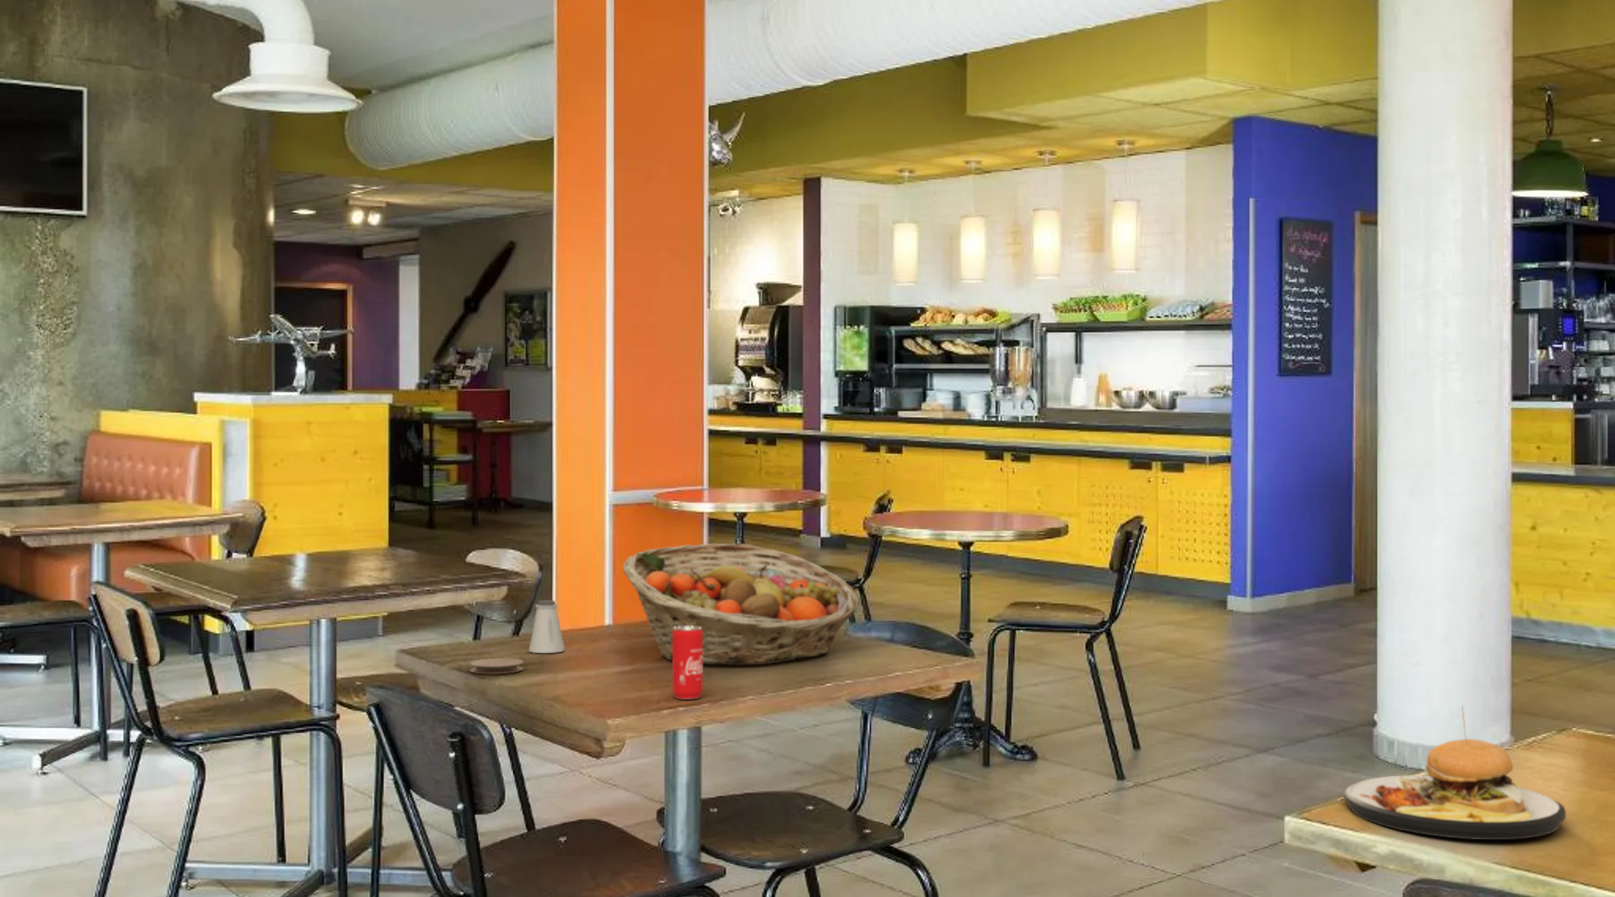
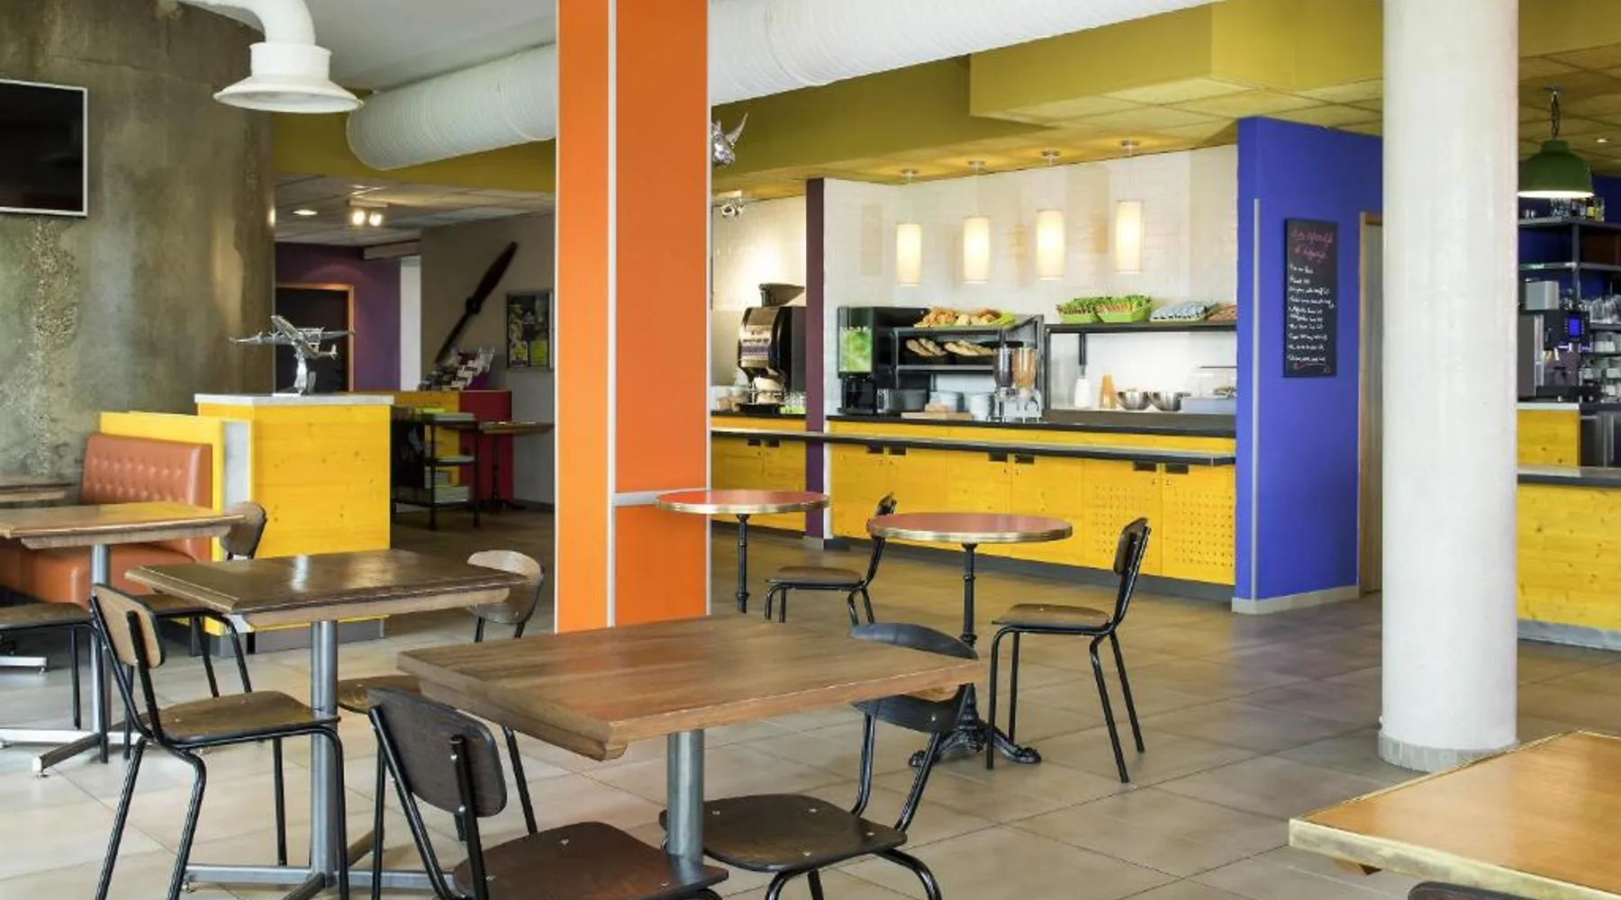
- saltshaker [528,599,567,654]
- fruit basket [622,542,861,666]
- plate [1343,705,1566,841]
- beverage can [672,626,704,700]
- coaster [468,657,525,675]
